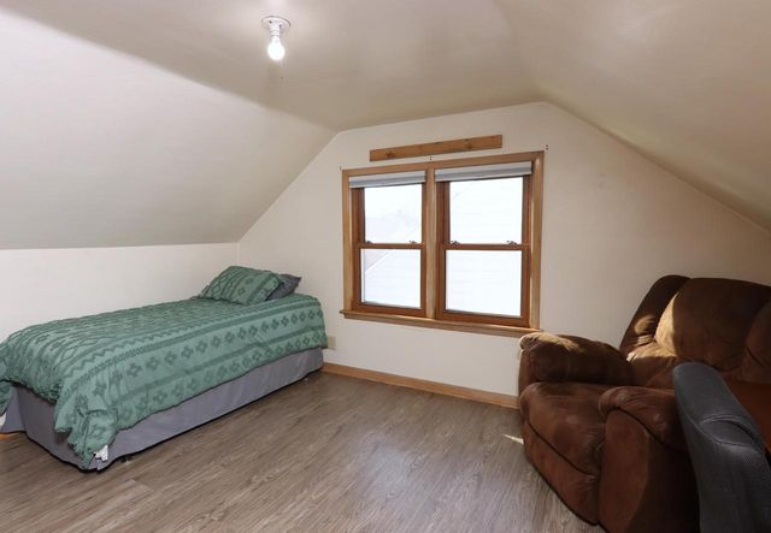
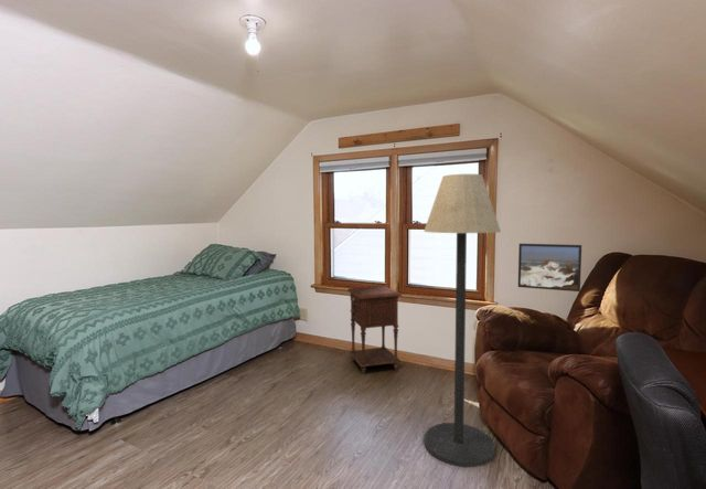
+ floor lamp [422,173,502,468]
+ nightstand [346,285,403,375]
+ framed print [517,243,582,293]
